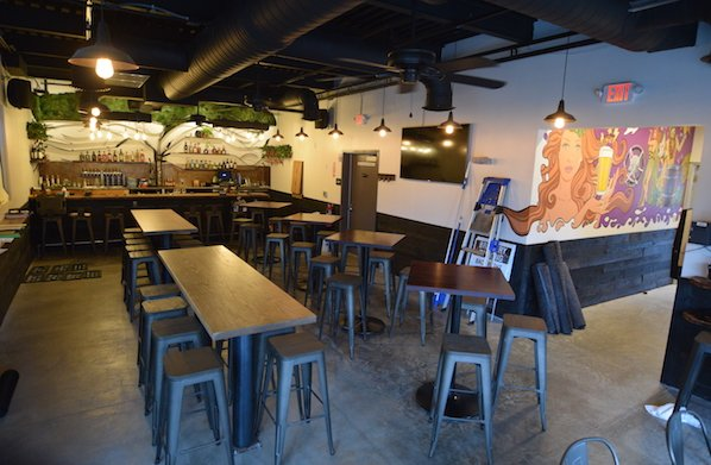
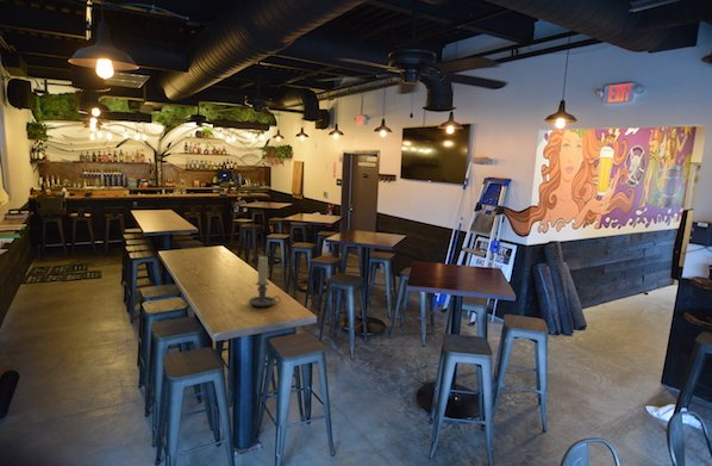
+ candle holder [248,255,282,307]
